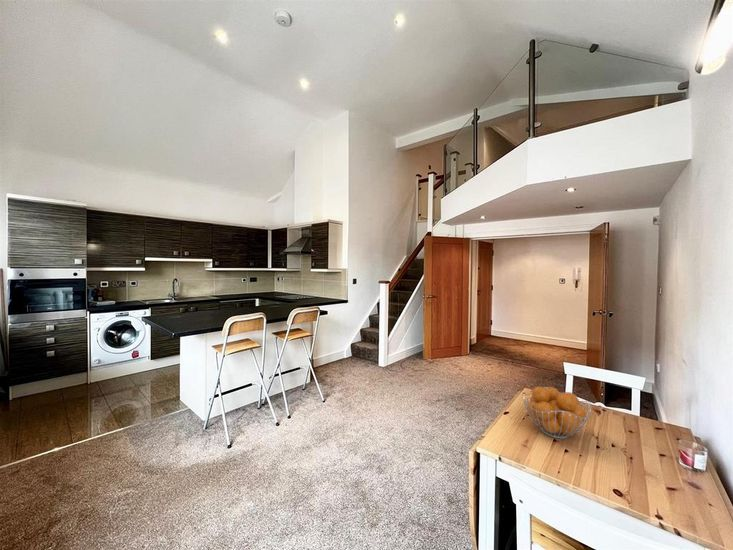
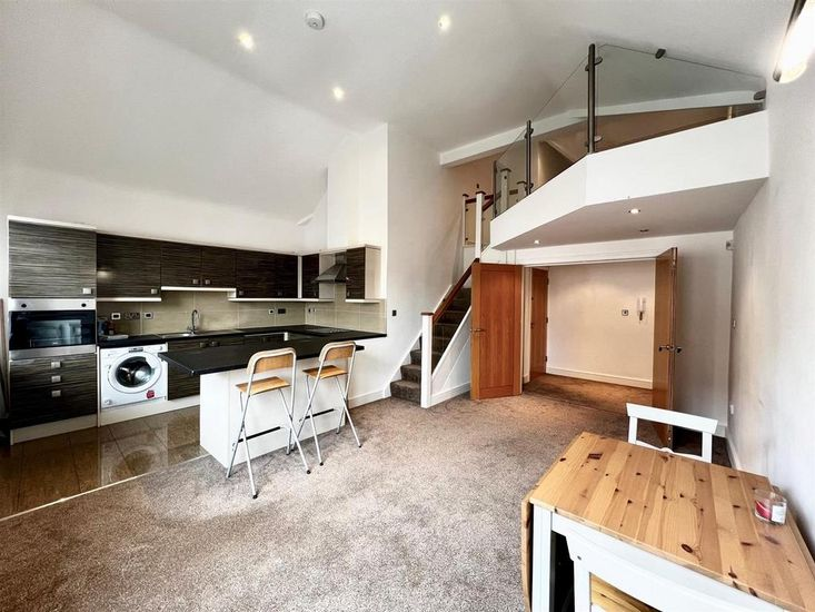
- fruit basket [521,386,592,440]
